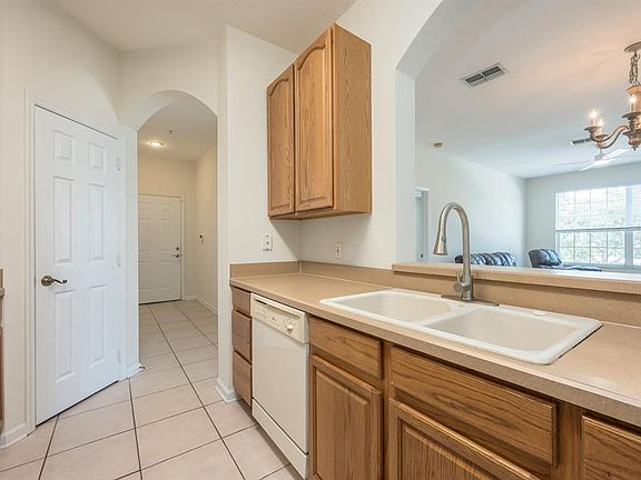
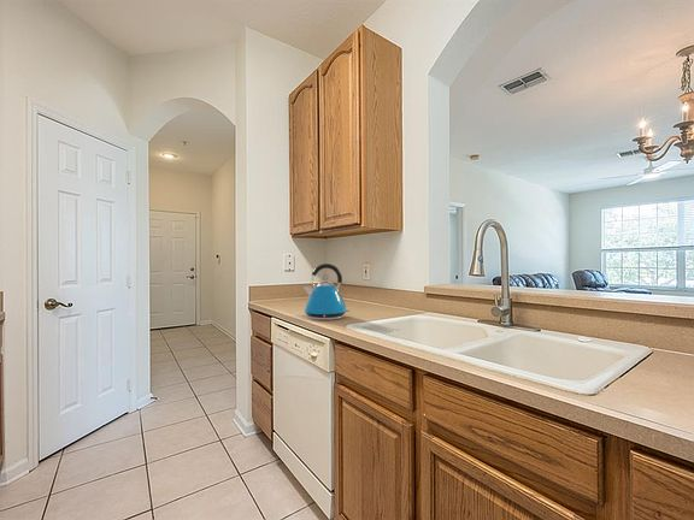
+ kettle [302,262,352,321]
